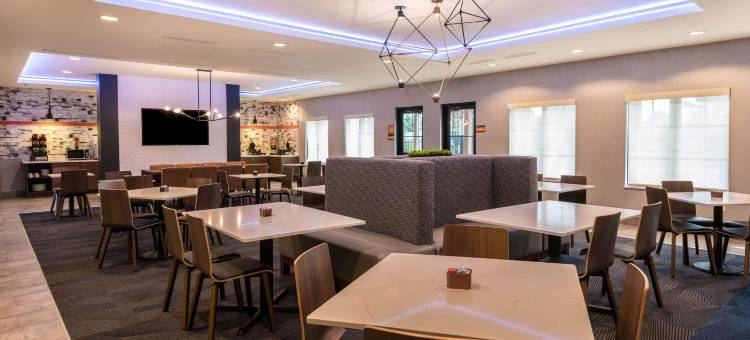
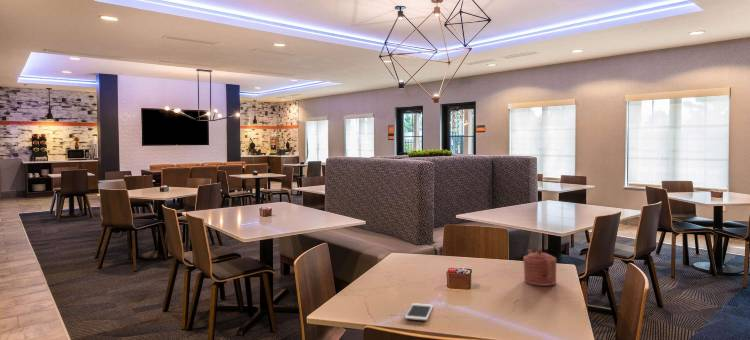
+ teapot [522,246,557,287]
+ cell phone [404,302,434,322]
